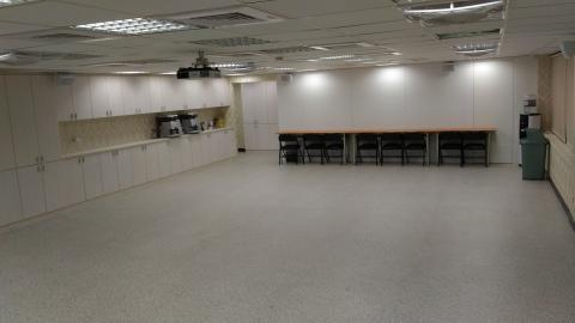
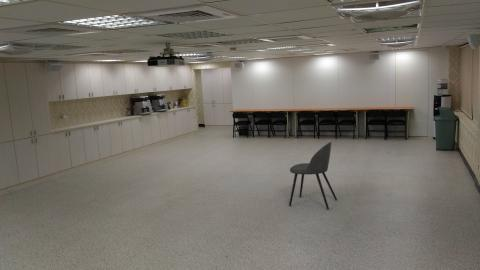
+ dining chair [288,141,338,210]
